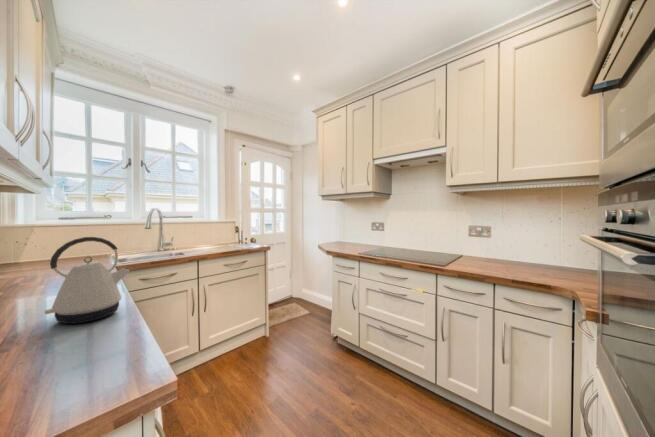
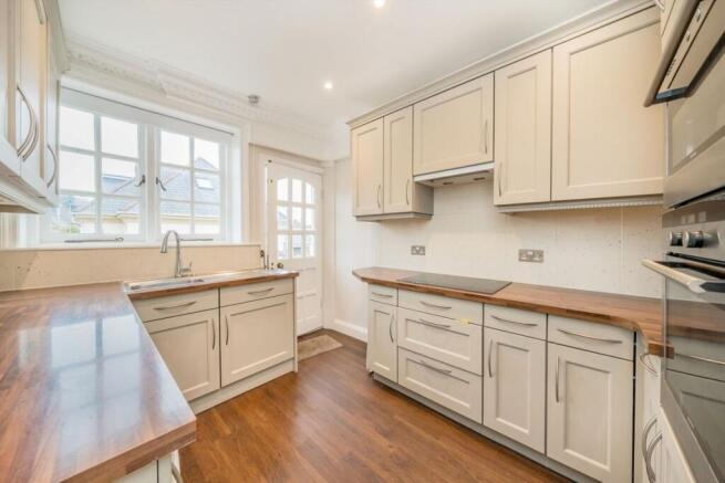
- kettle [44,236,131,325]
